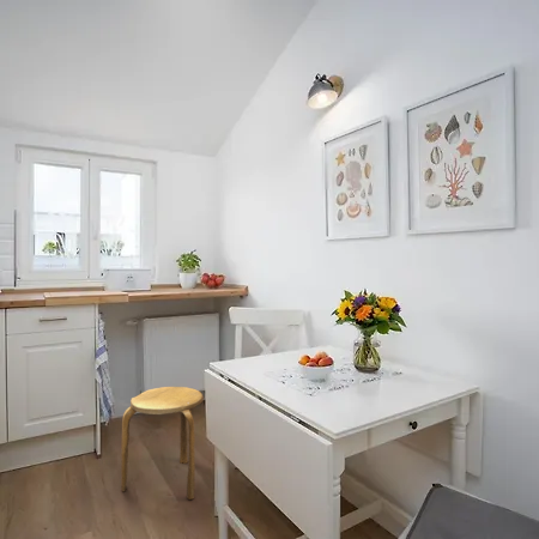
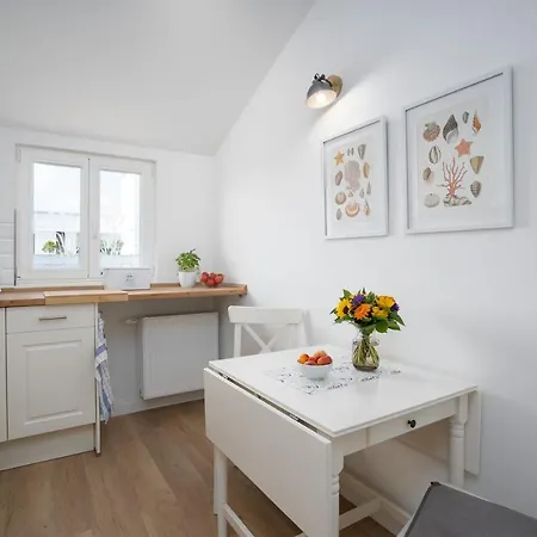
- stool [120,386,205,501]
